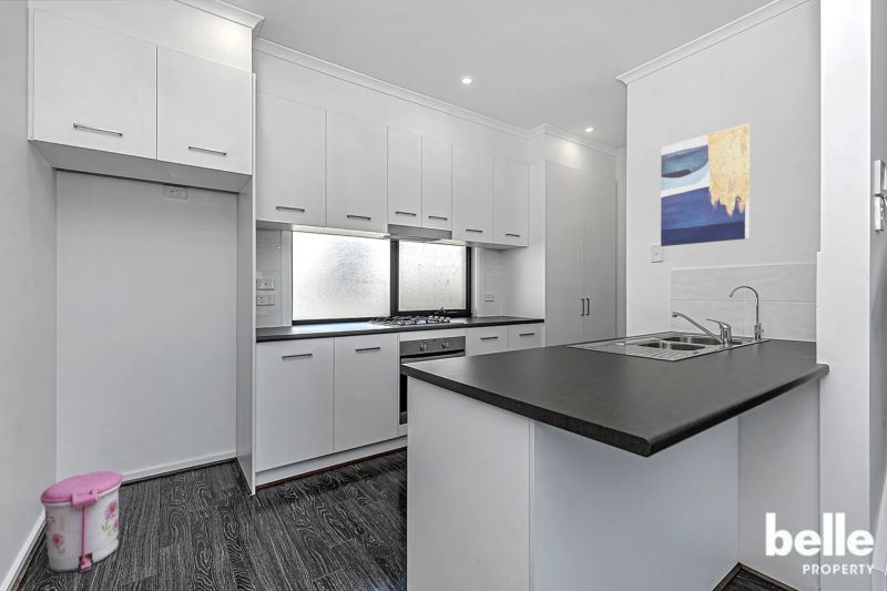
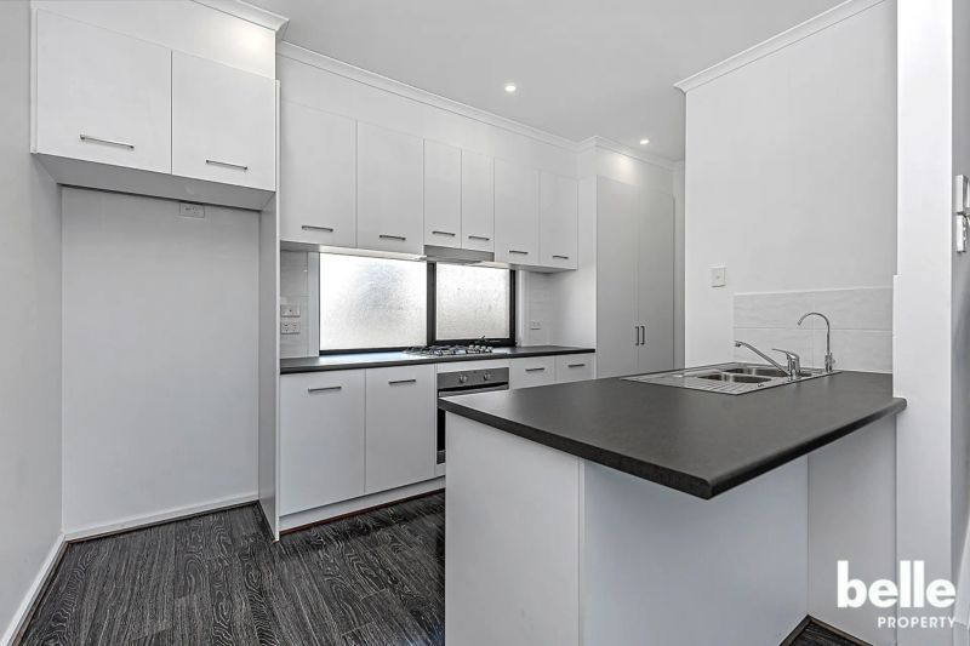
- trash can [39,470,124,573]
- wall art [660,122,751,247]
